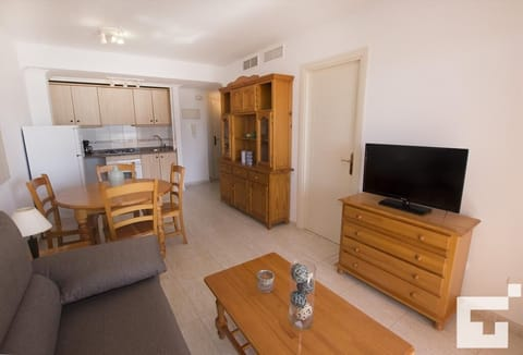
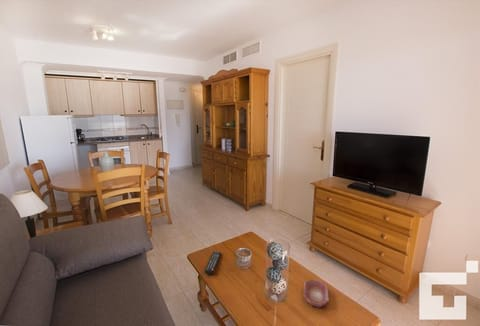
+ bowl [302,278,330,309]
+ remote control [204,251,222,275]
